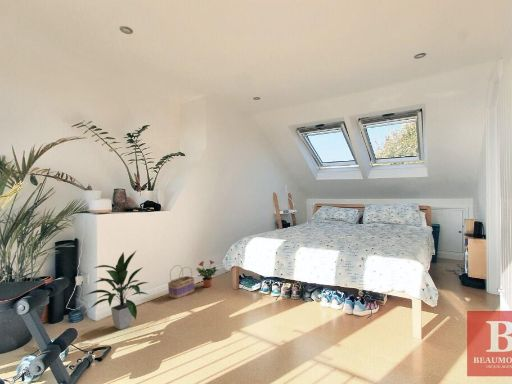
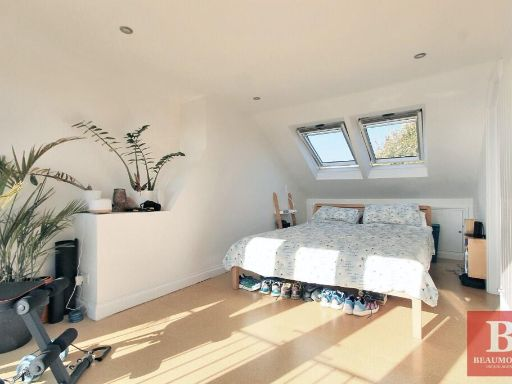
- indoor plant [83,250,150,330]
- basket [167,264,195,300]
- potted plant [195,259,219,288]
